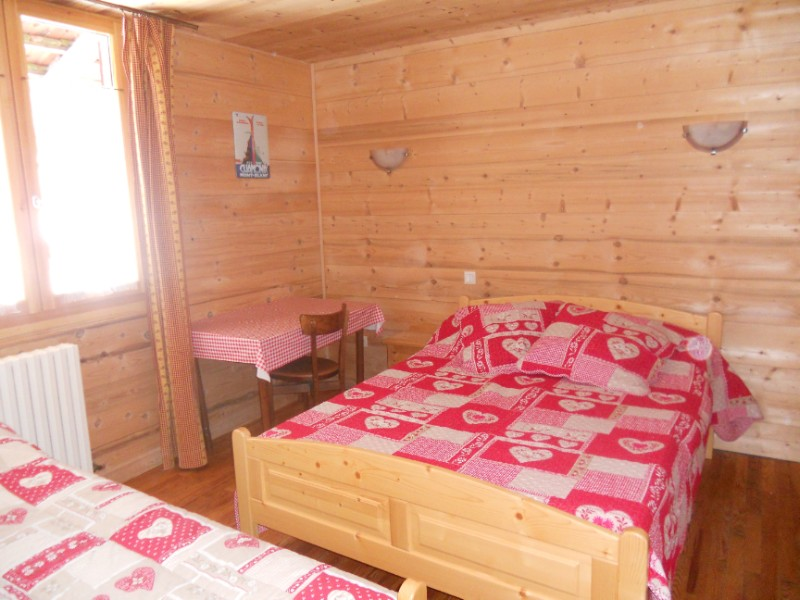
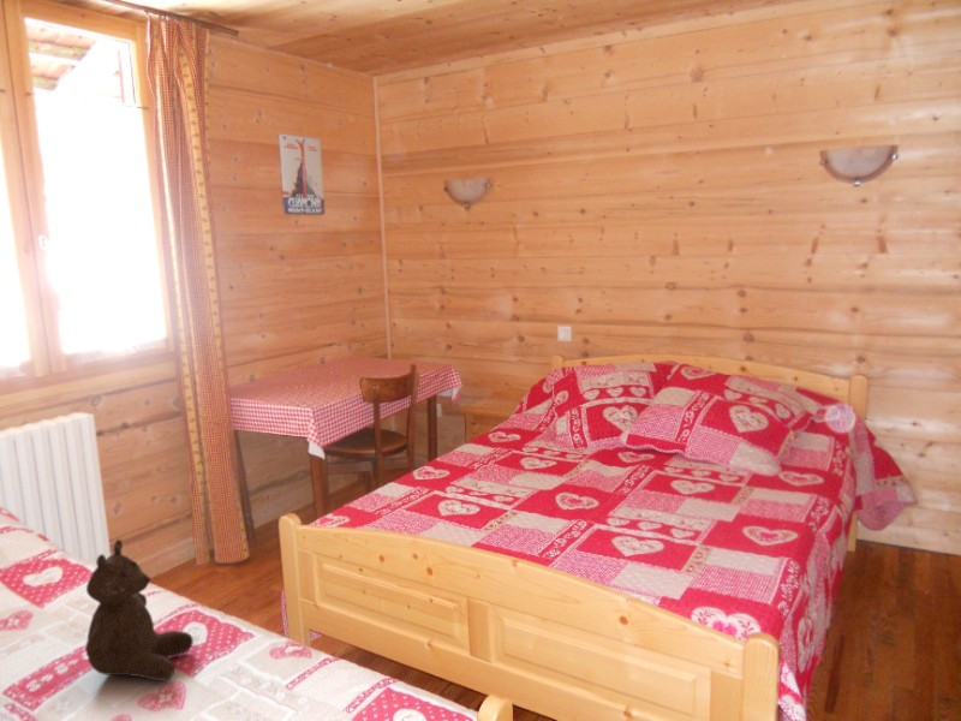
+ teddy bear [84,538,195,681]
